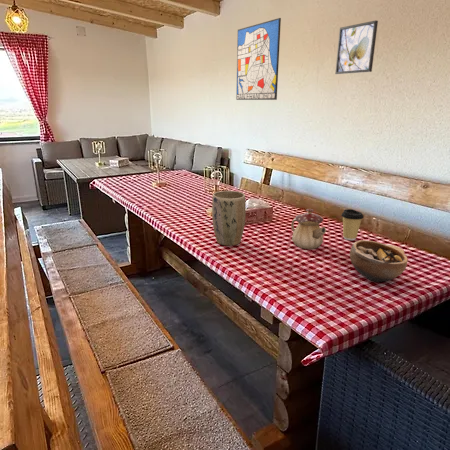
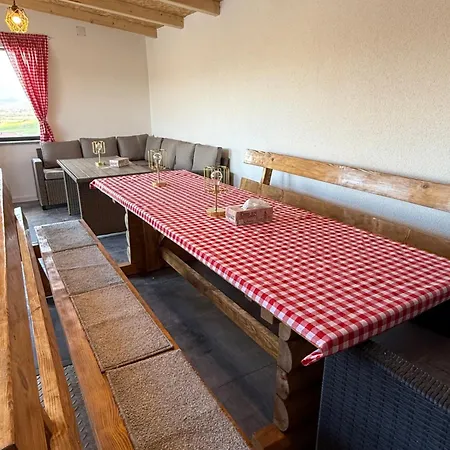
- wall art [235,17,282,101]
- plant pot [211,190,247,247]
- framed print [334,19,379,75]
- bowl [349,239,409,283]
- coffee cup [340,208,364,241]
- teapot [290,208,327,250]
